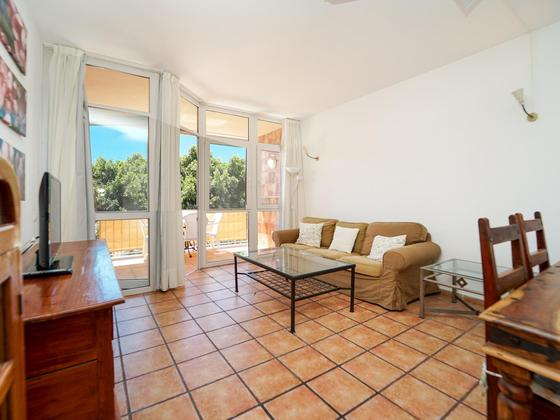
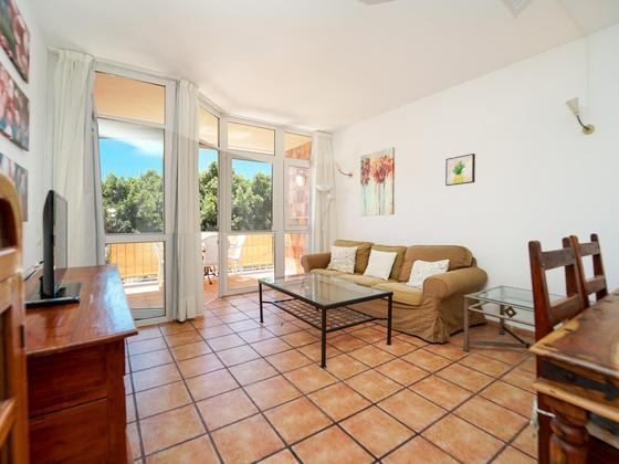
+ wall art [444,152,476,187]
+ wall art [359,146,396,218]
